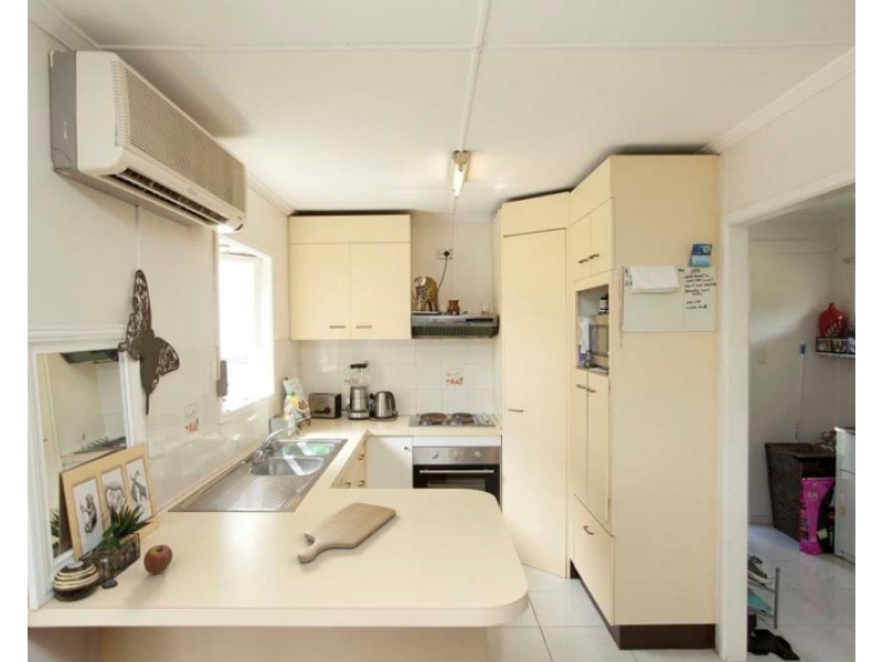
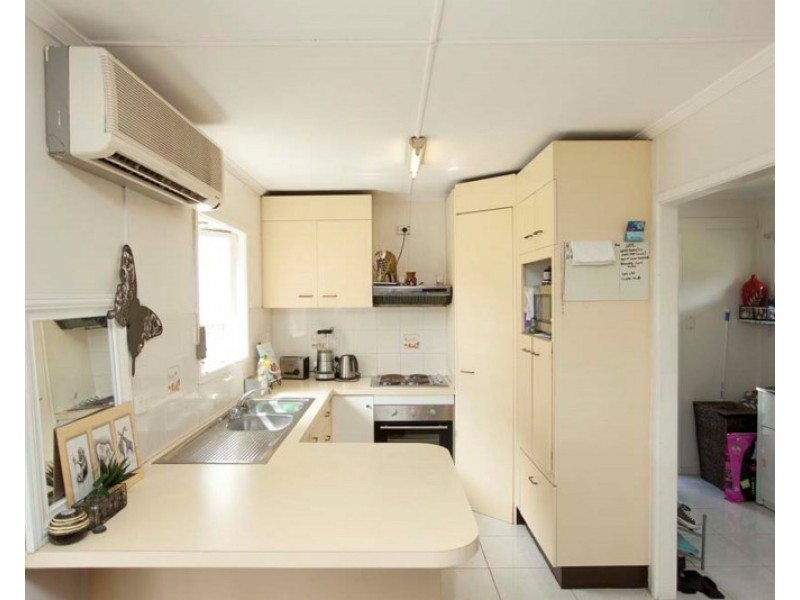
- chopping board [297,502,397,563]
- fruit [142,544,173,575]
